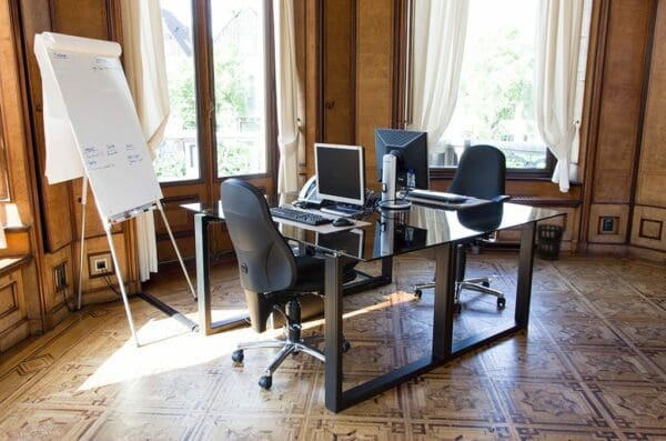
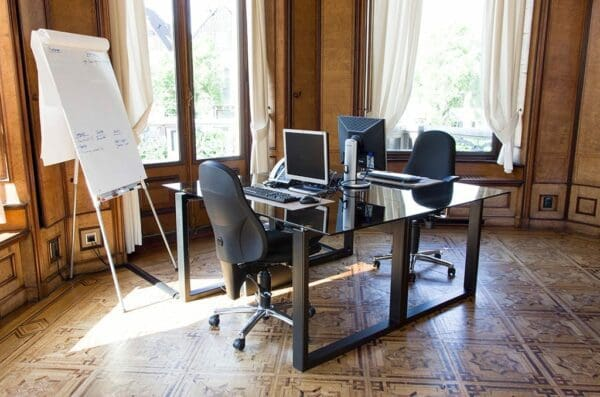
- wastebasket [536,223,566,261]
